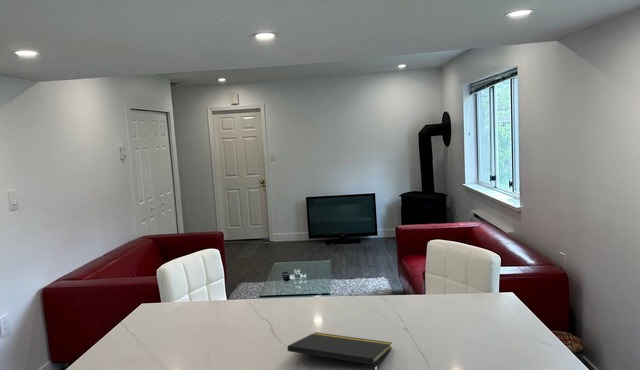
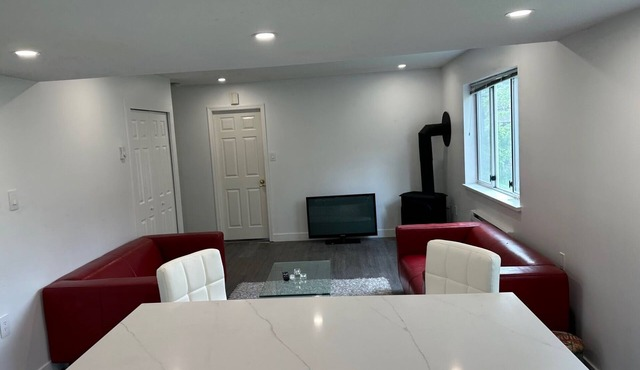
- notepad [287,331,393,366]
